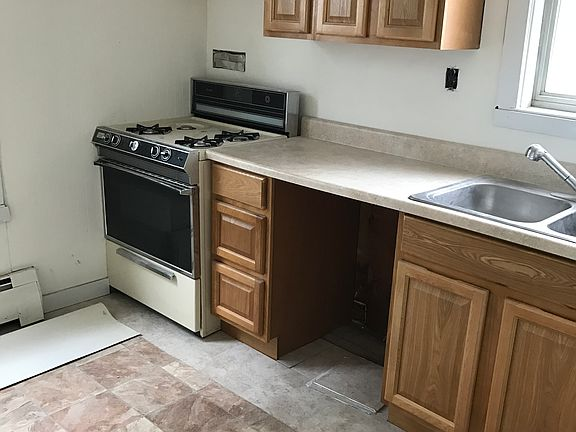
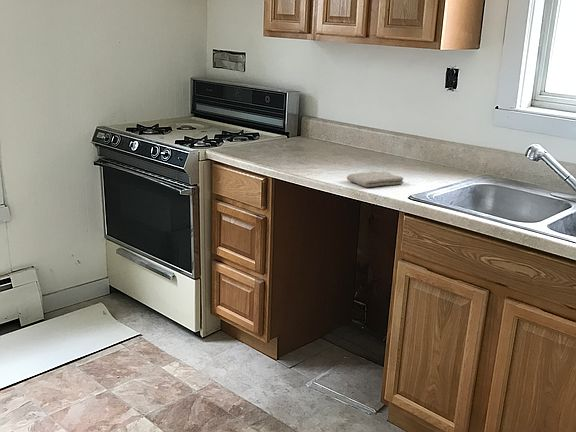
+ washcloth [346,170,404,188]
